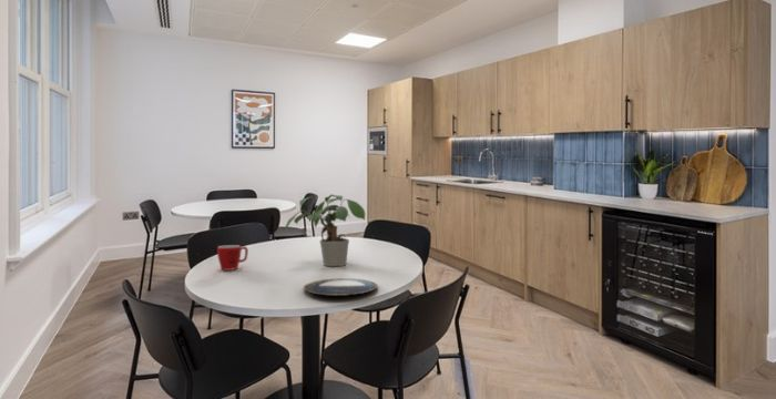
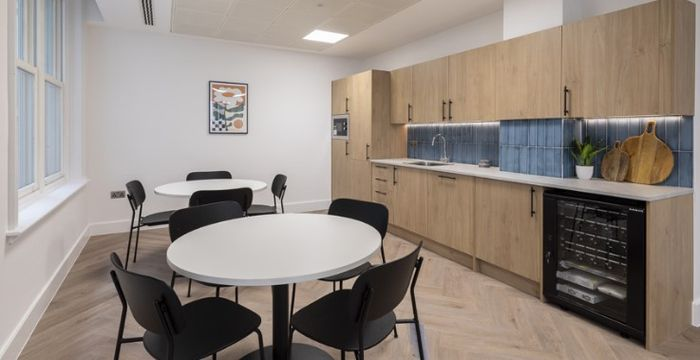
- plate [303,277,378,297]
- potted plant [284,193,366,267]
- mug [216,244,249,272]
